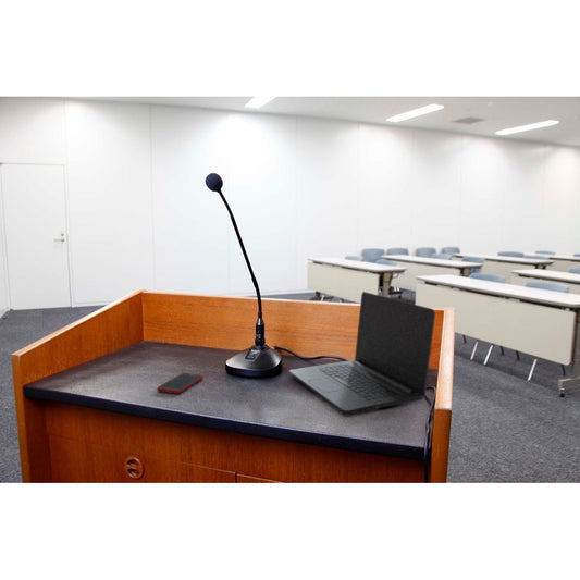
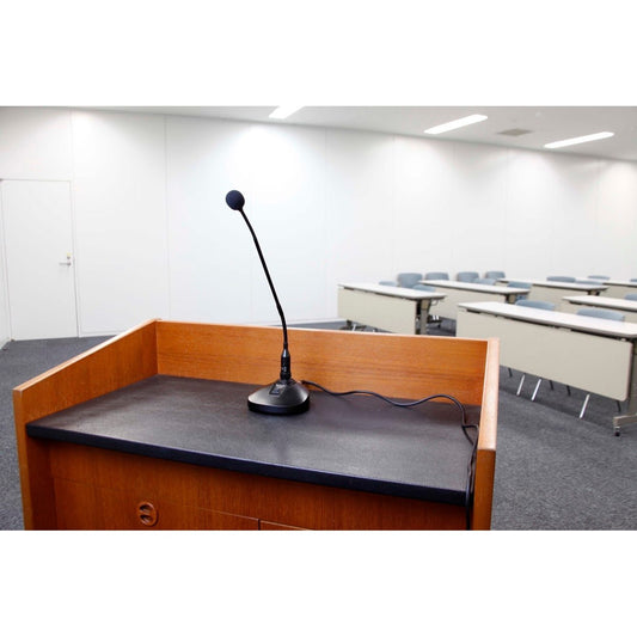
- cell phone [156,372,205,395]
- laptop [288,291,436,415]
